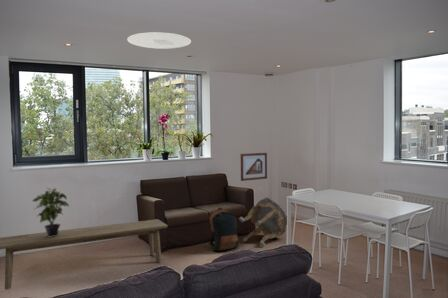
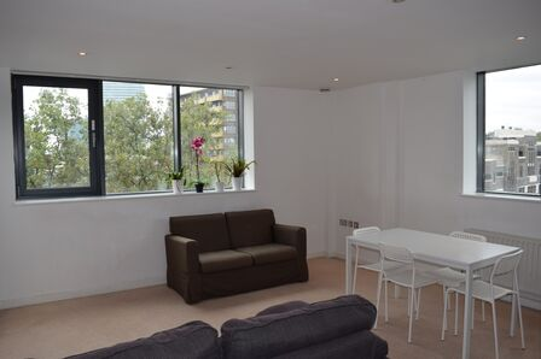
- potted plant [32,187,70,237]
- side table [238,196,288,248]
- ceiling light [126,31,192,50]
- picture frame [240,152,268,182]
- bench [0,218,169,290]
- backpack [208,207,239,252]
